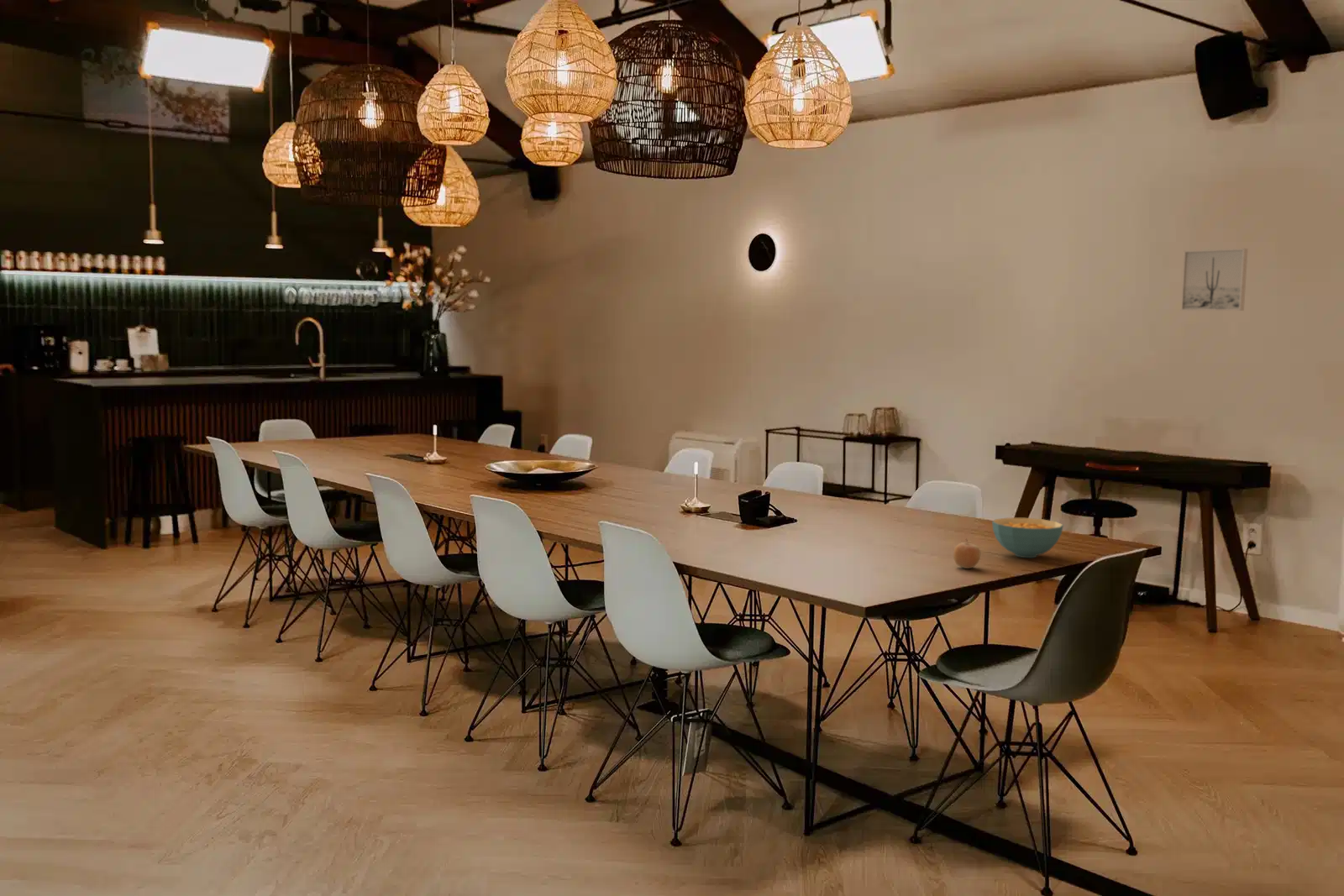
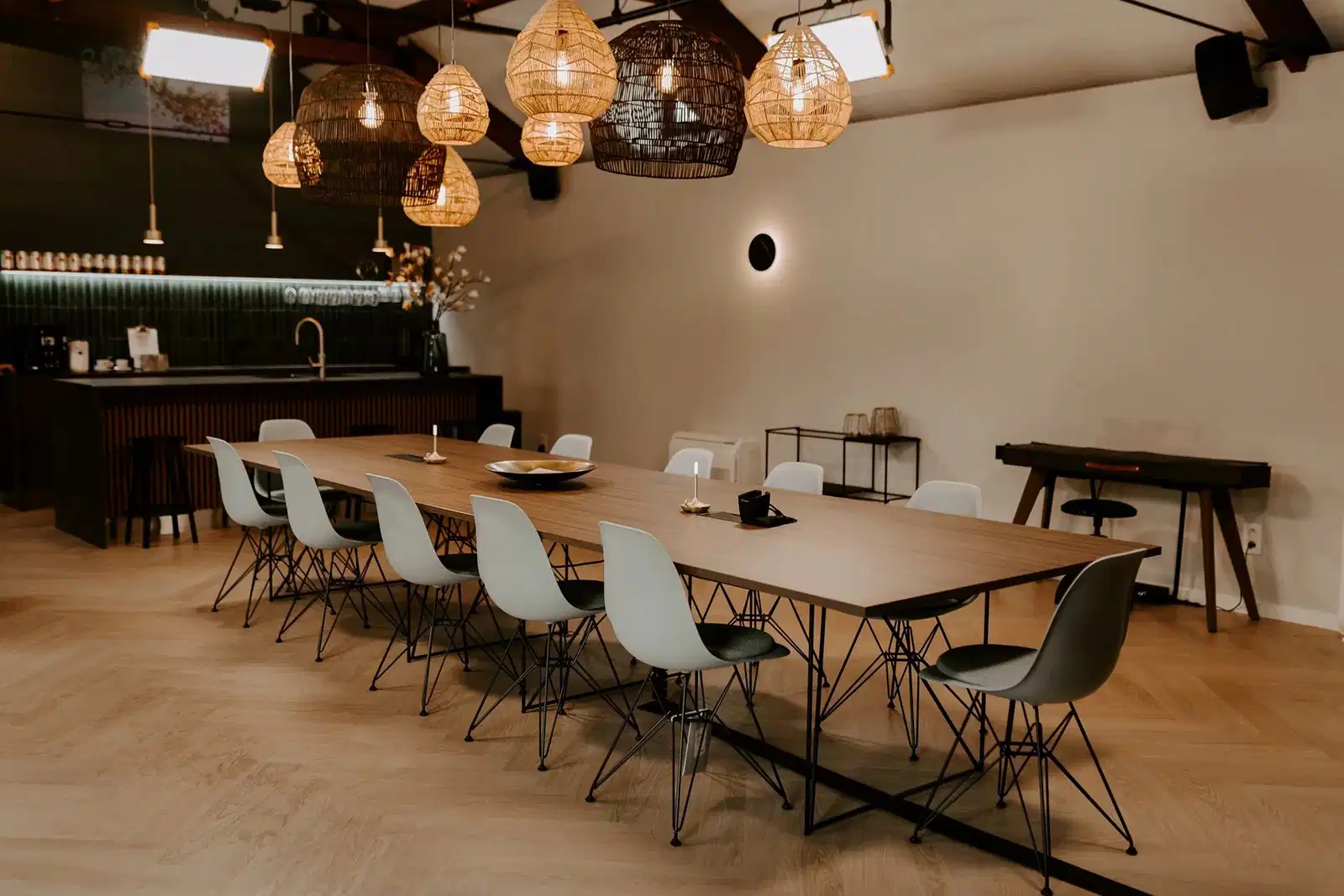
- fruit [953,538,981,569]
- wall art [1180,248,1248,312]
- cereal bowl [991,517,1064,558]
